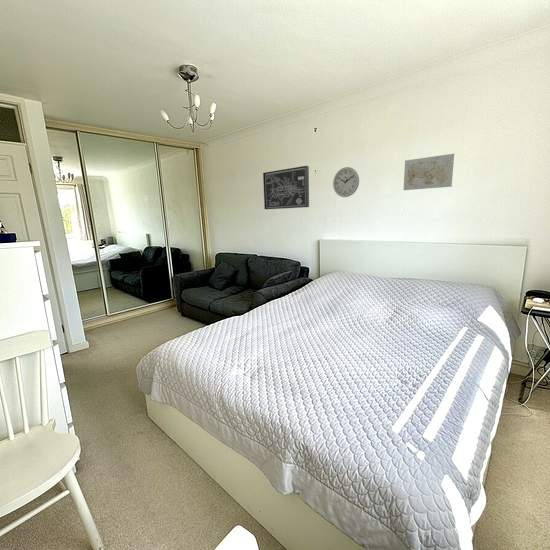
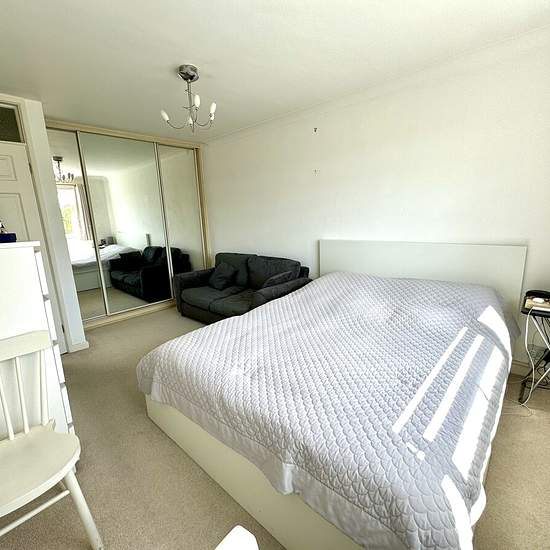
- wall art [262,165,310,210]
- wall art [402,153,456,191]
- wall clock [332,166,360,198]
